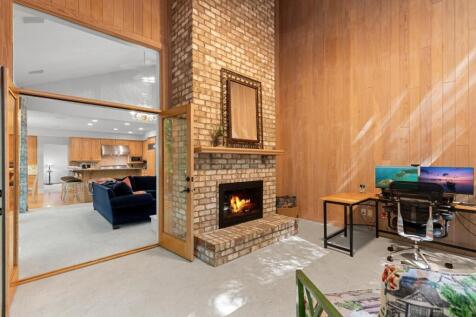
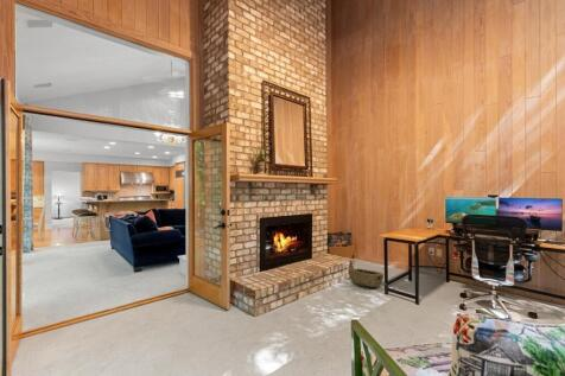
+ woven basket [347,267,385,288]
